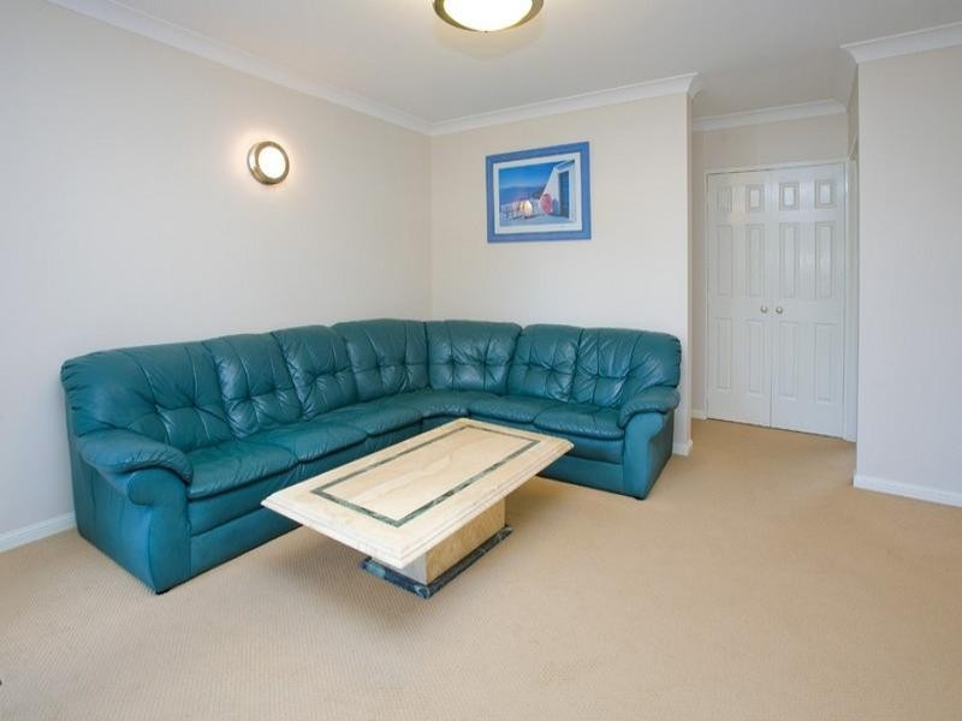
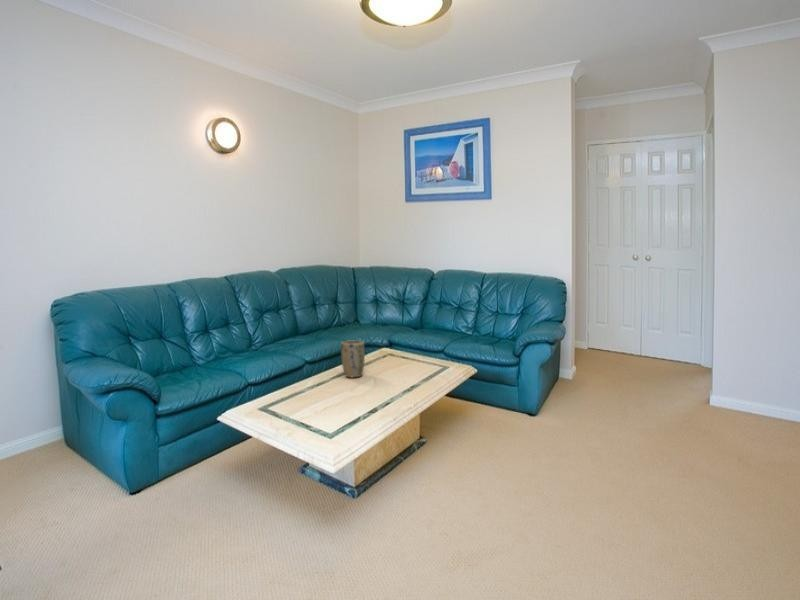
+ plant pot [340,340,366,378]
